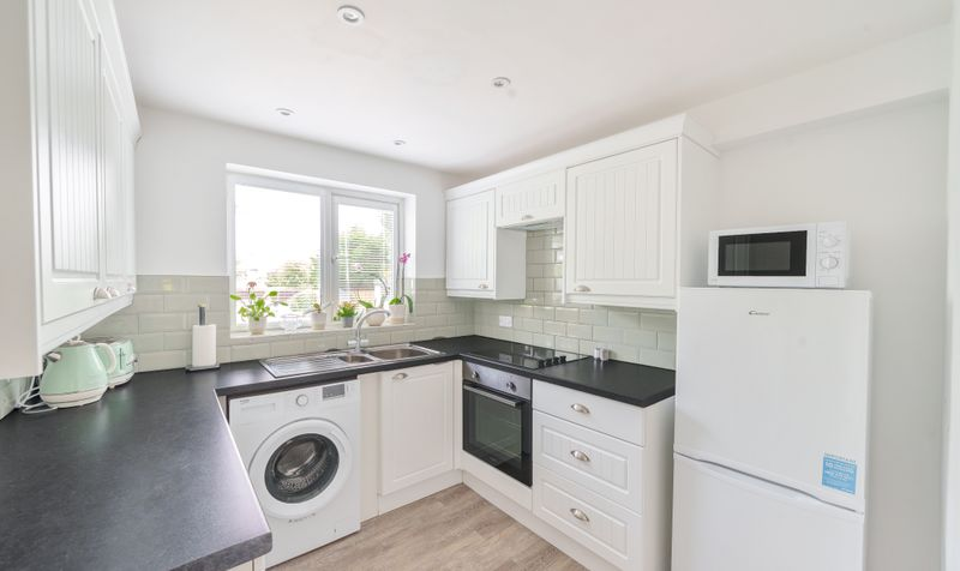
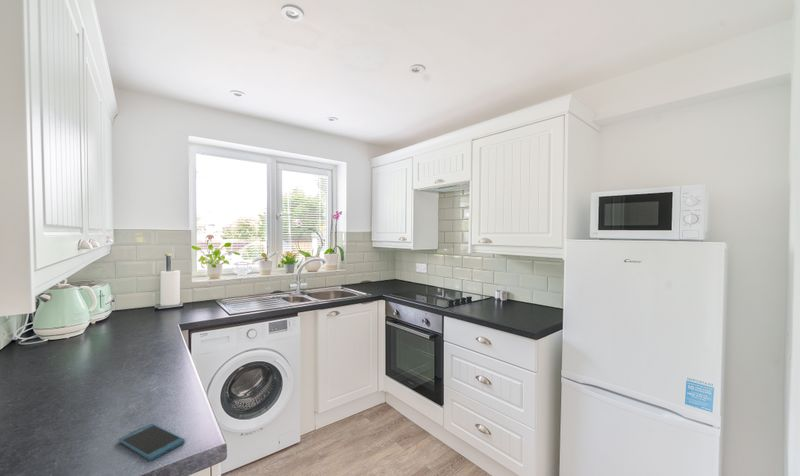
+ smartphone [117,423,186,462]
